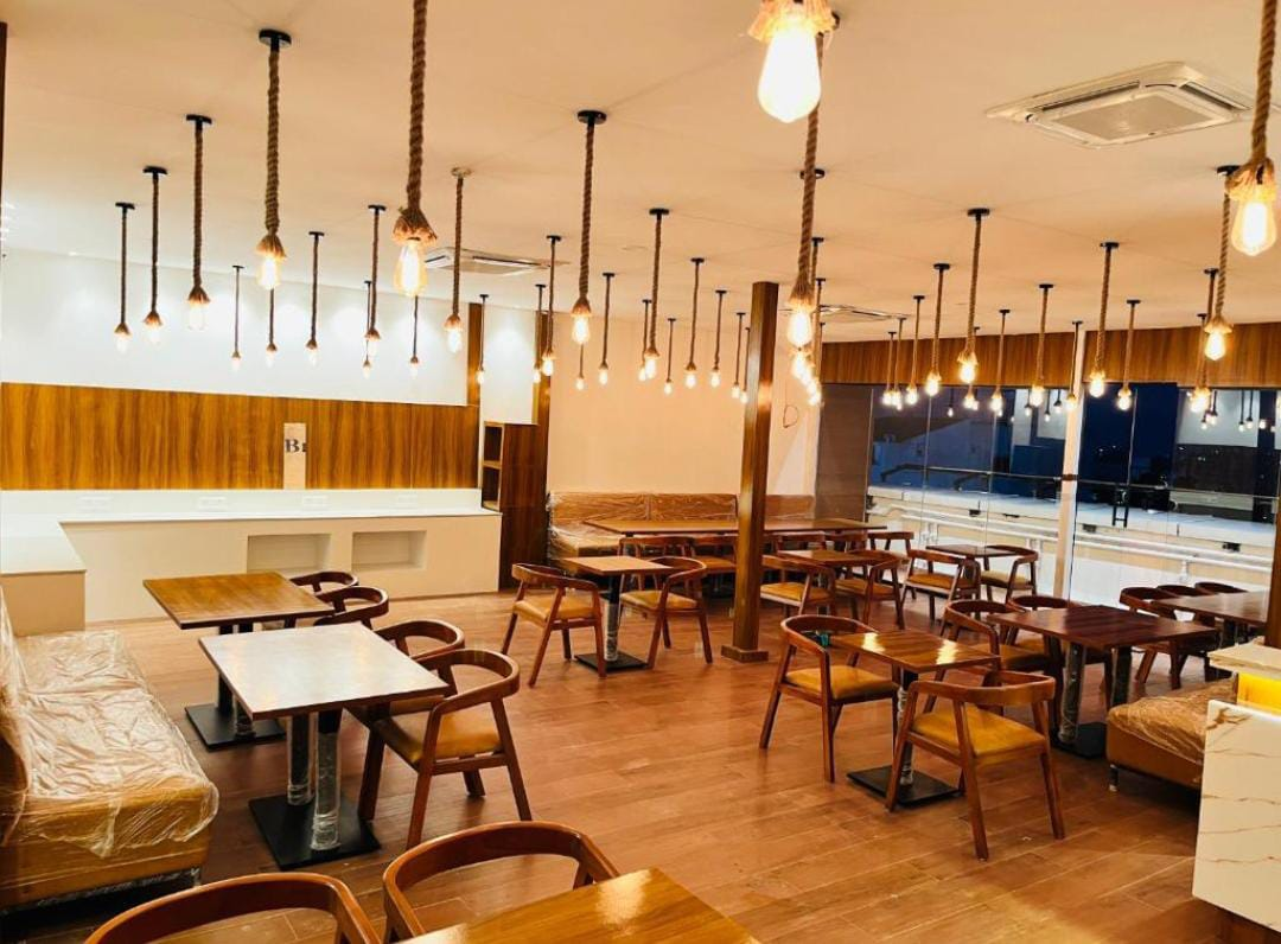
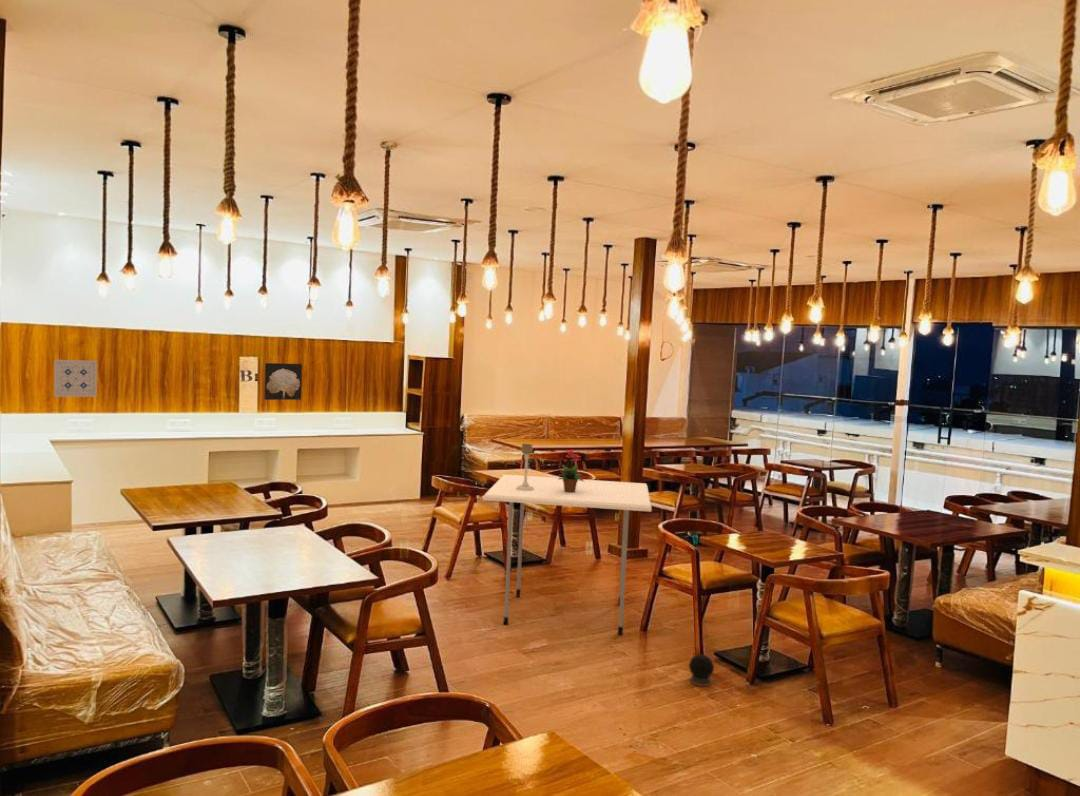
+ wall art [263,362,303,401]
+ speaker [688,653,715,687]
+ wall art [53,359,98,398]
+ potted flower [556,449,584,493]
+ candle holder [516,443,534,491]
+ dining table [482,473,653,636]
